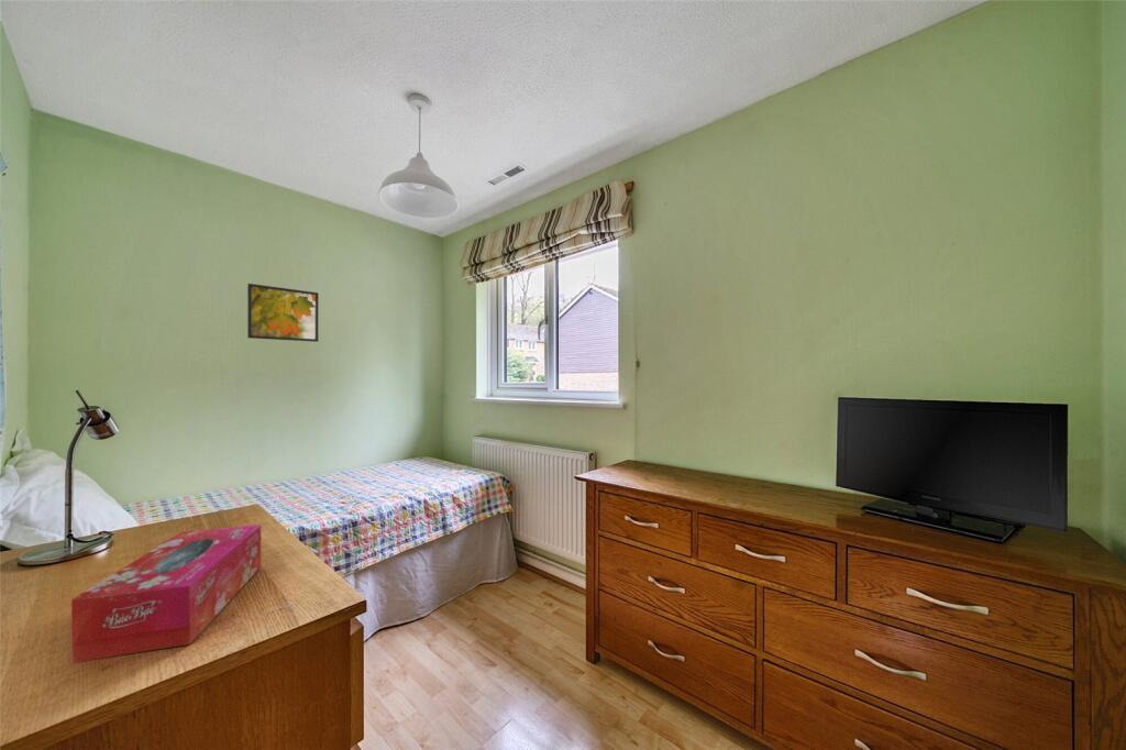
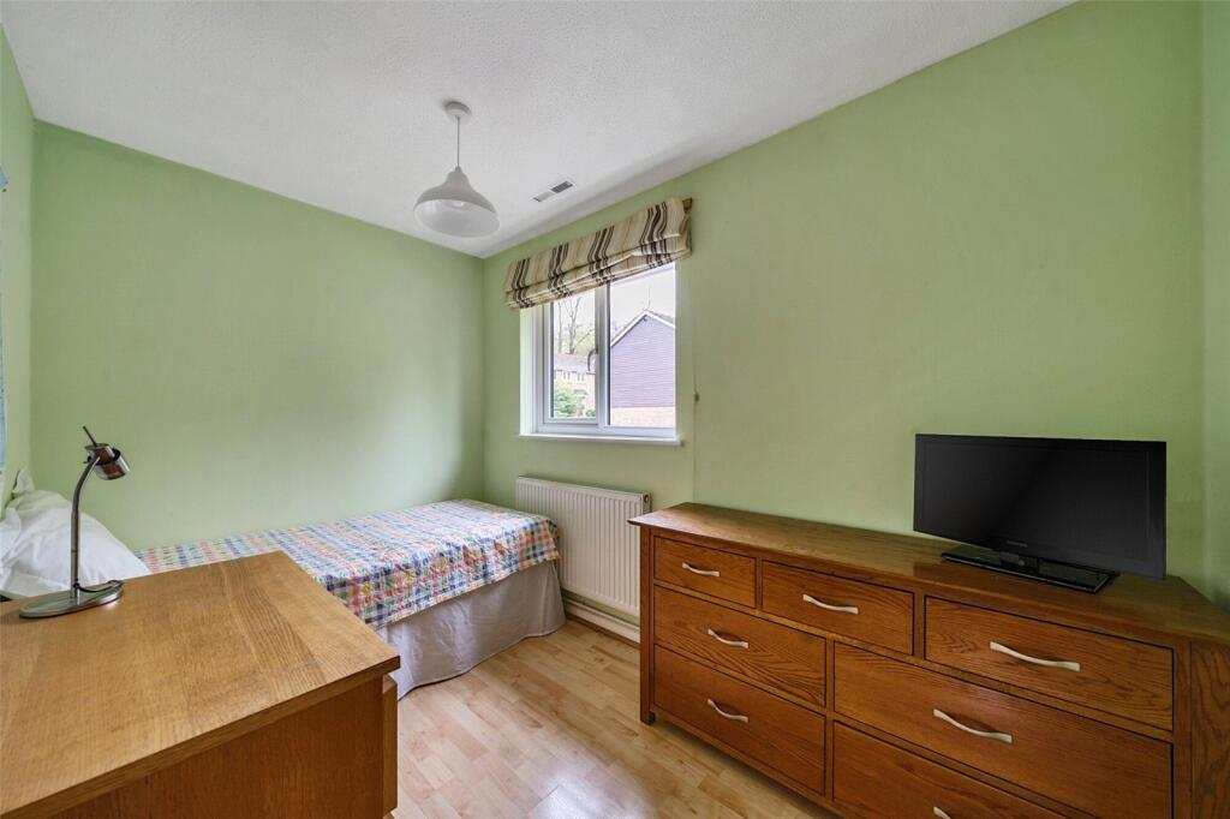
- tissue box [70,523,262,664]
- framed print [246,283,319,343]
